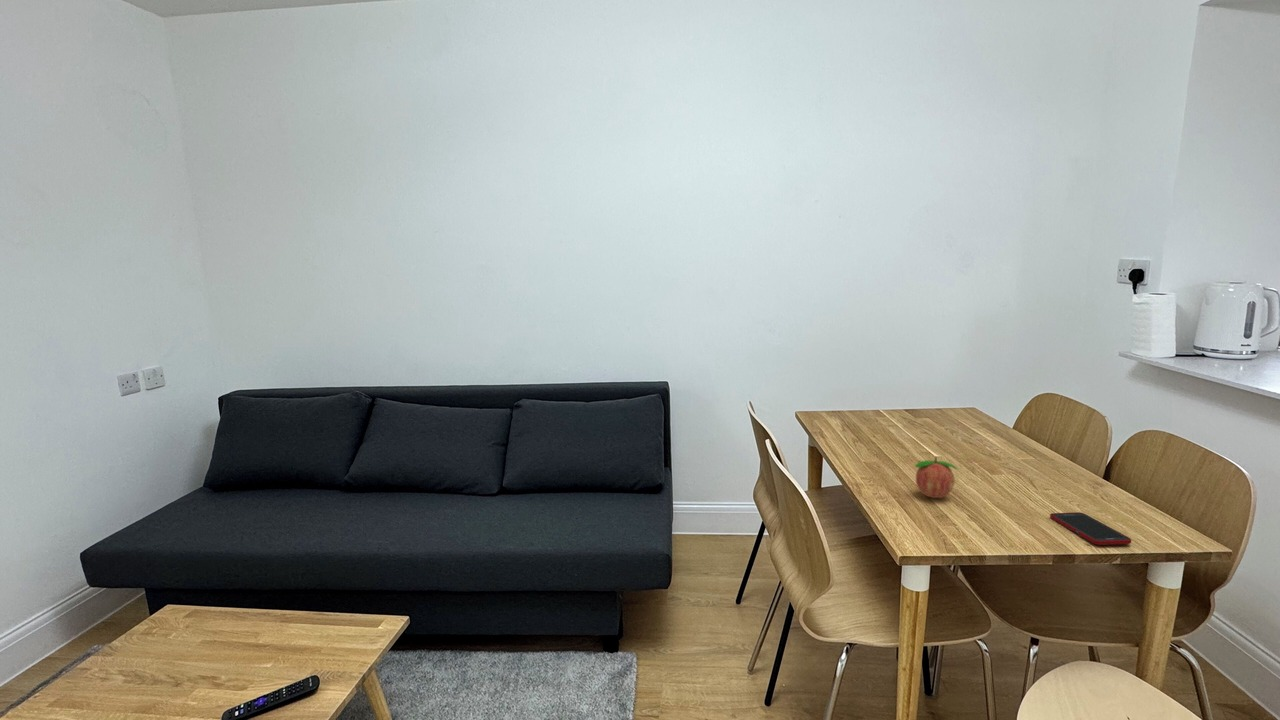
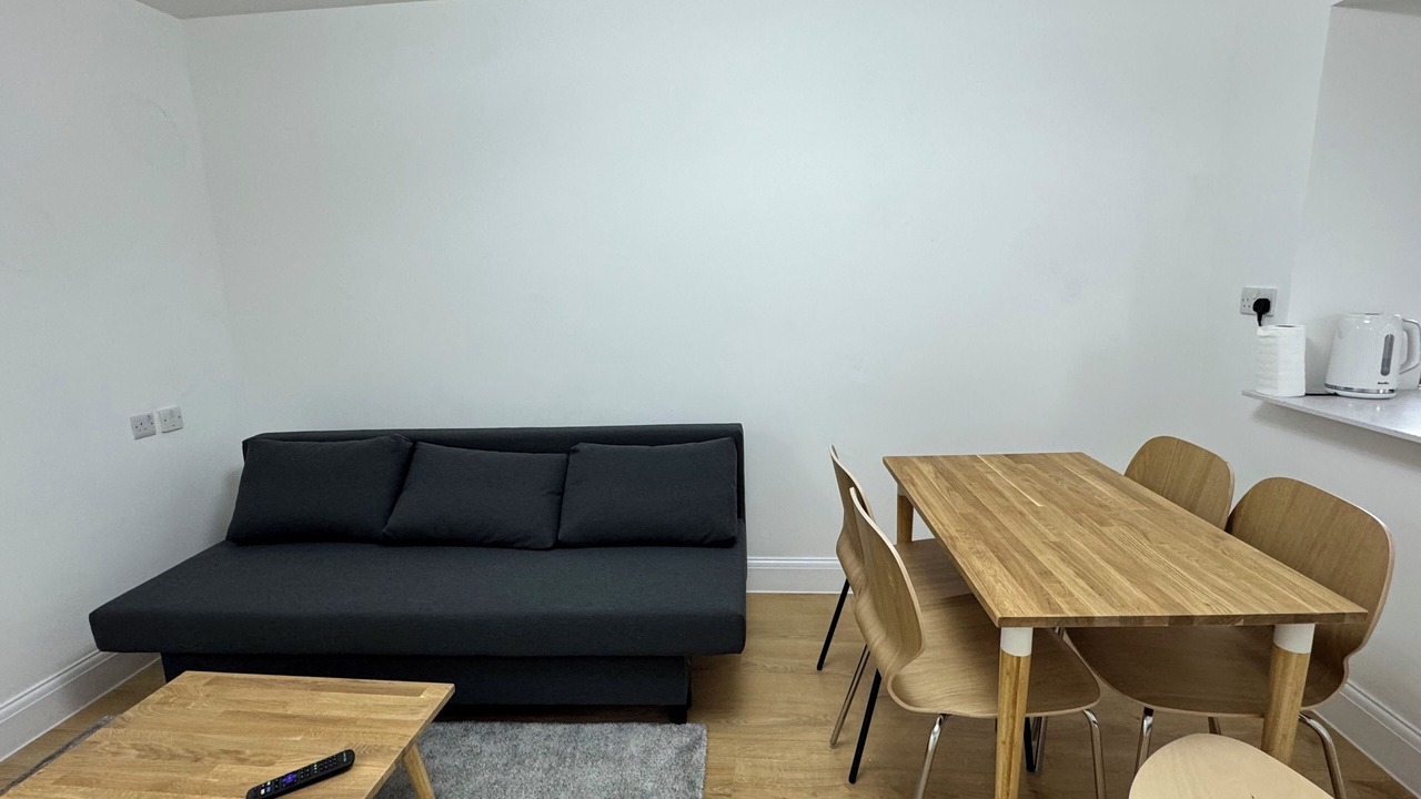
- cell phone [1049,511,1132,546]
- fruit [914,456,959,499]
